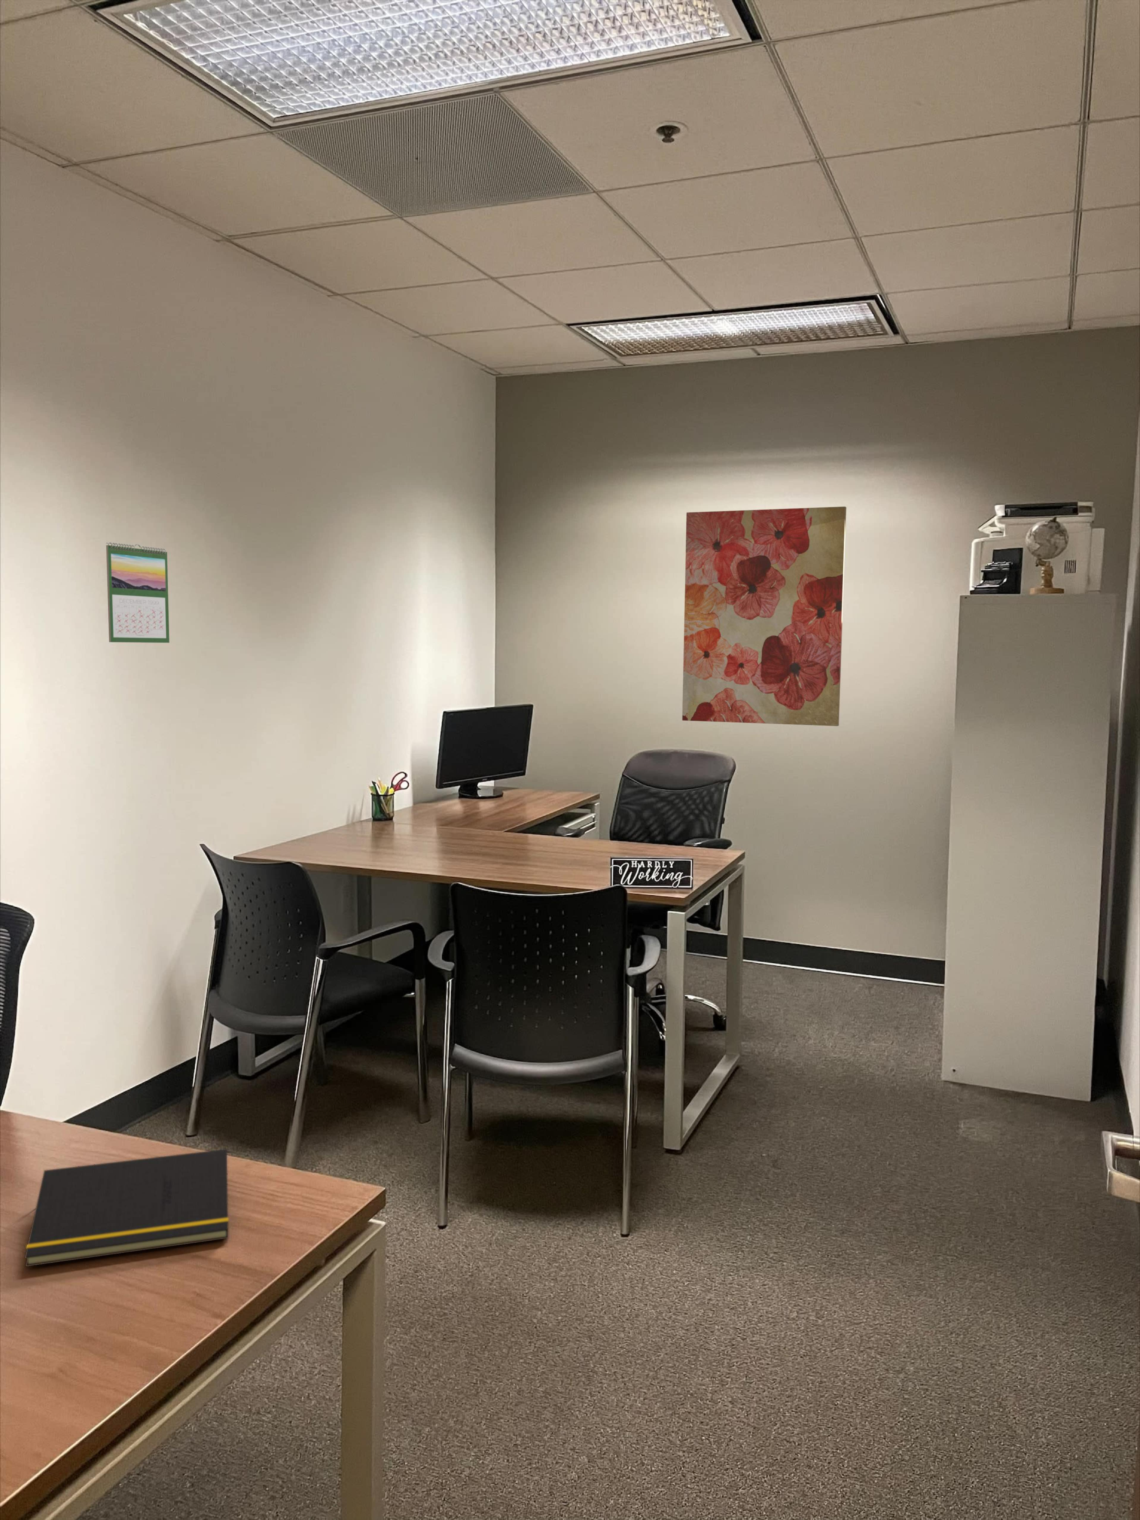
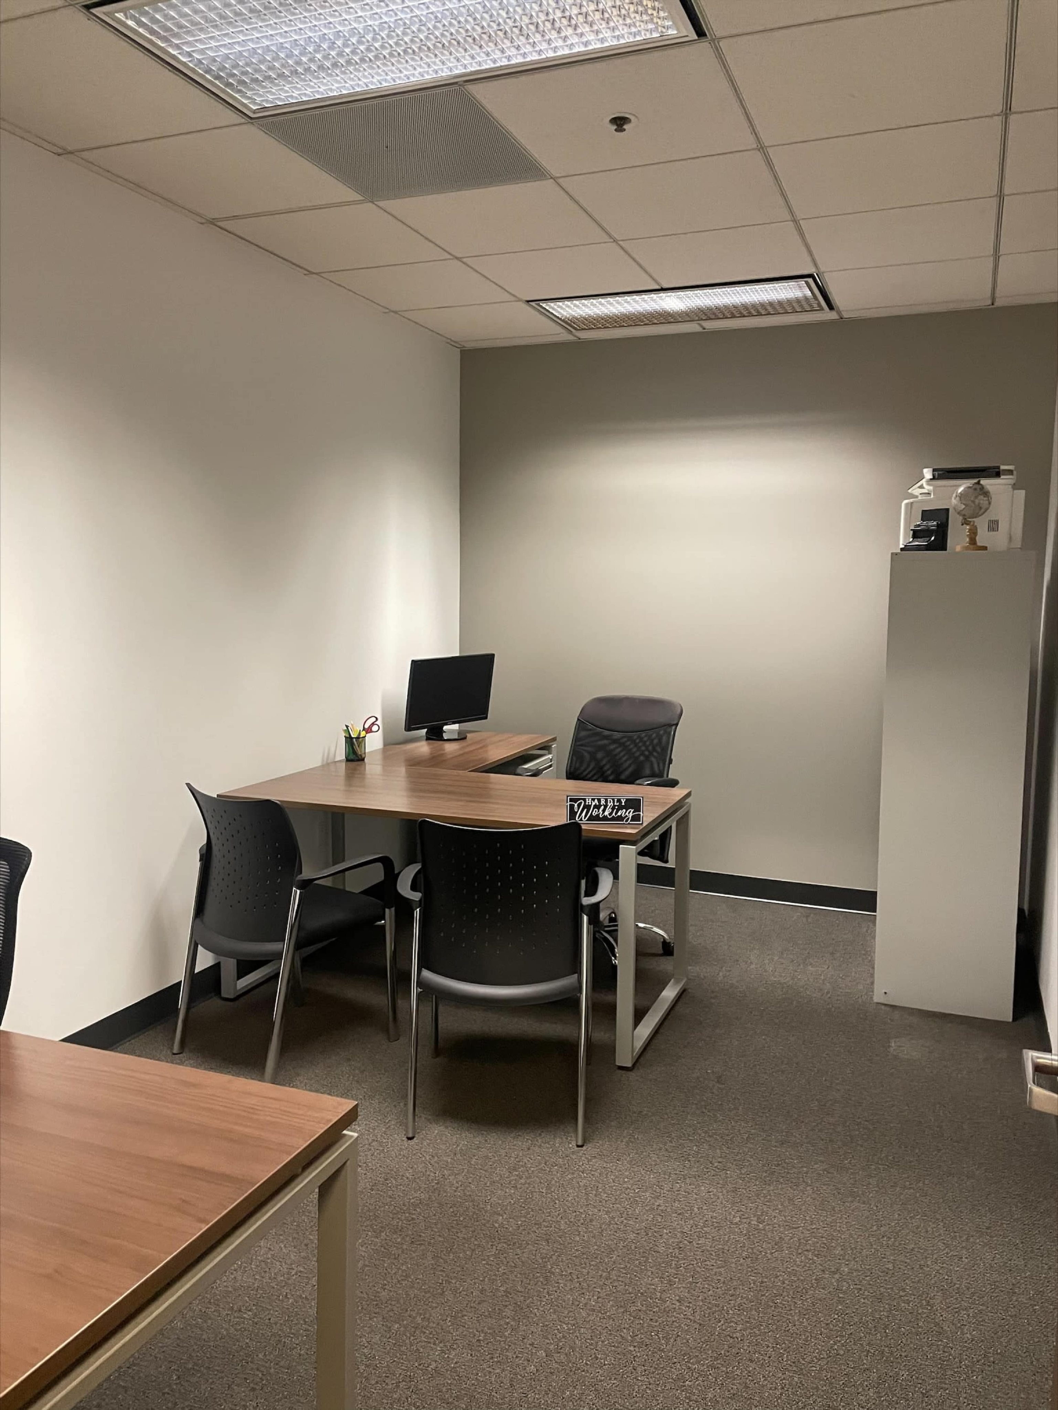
- calendar [105,543,170,643]
- notepad [24,1149,229,1267]
- wall art [683,507,847,727]
